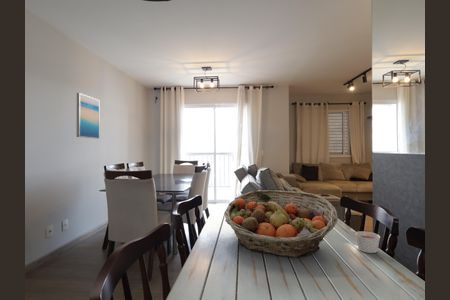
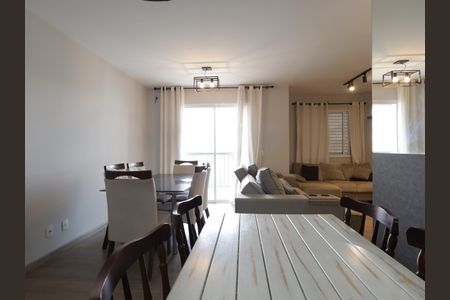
- wall art [76,92,100,140]
- candle [354,230,381,254]
- fruit basket [223,189,339,258]
